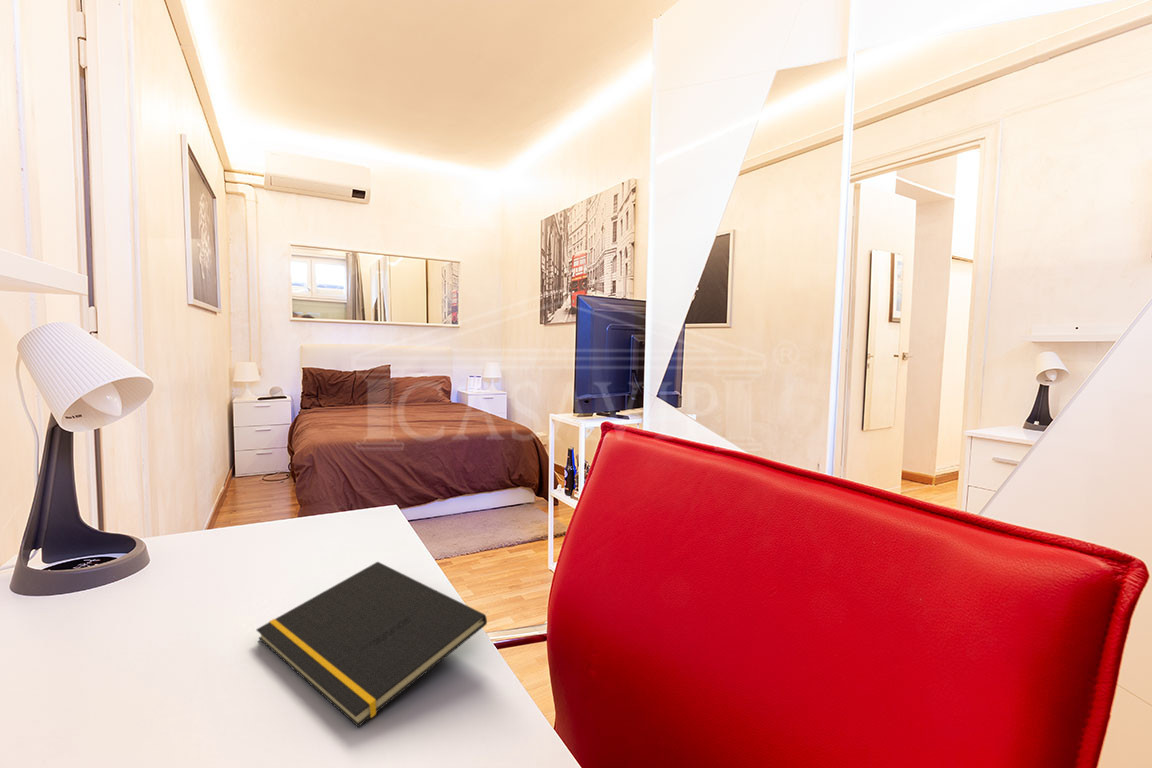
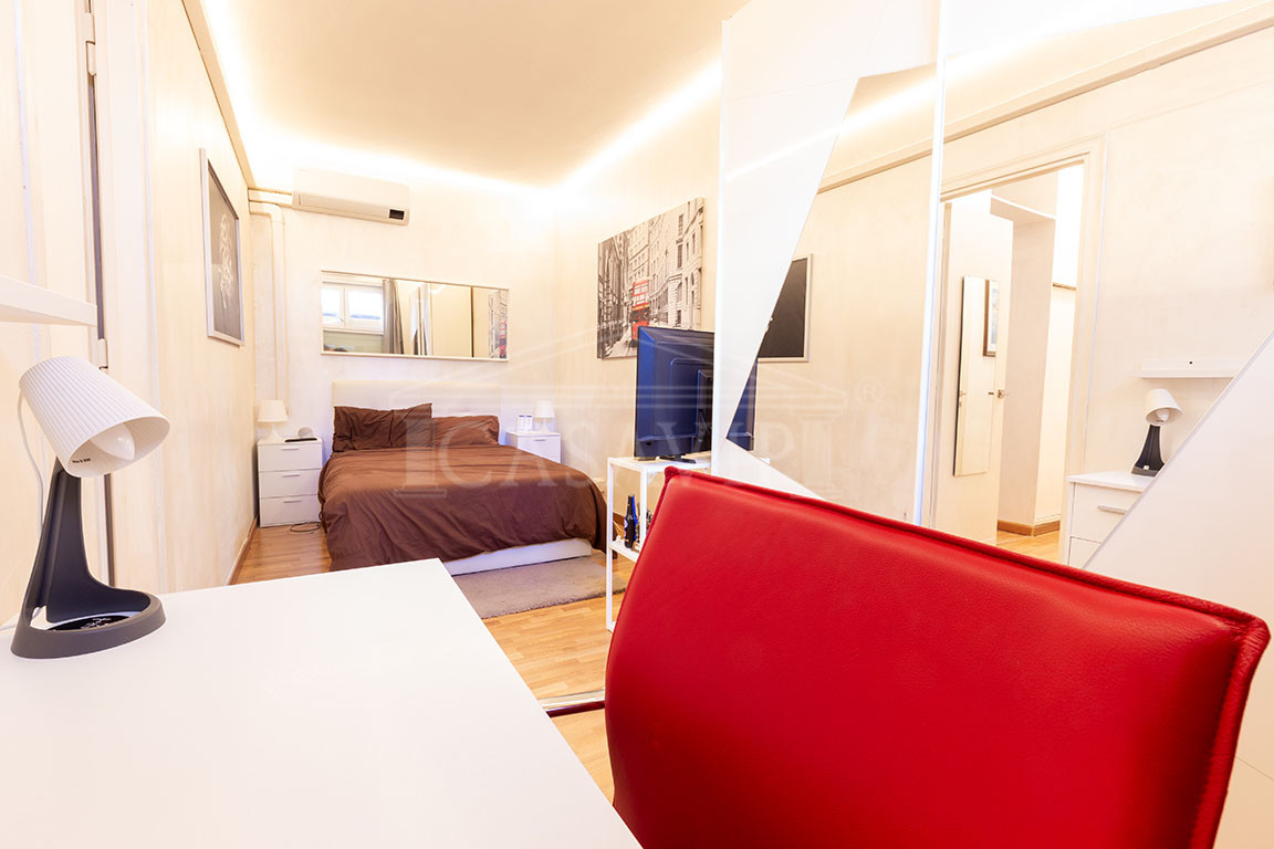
- notepad [255,561,488,728]
